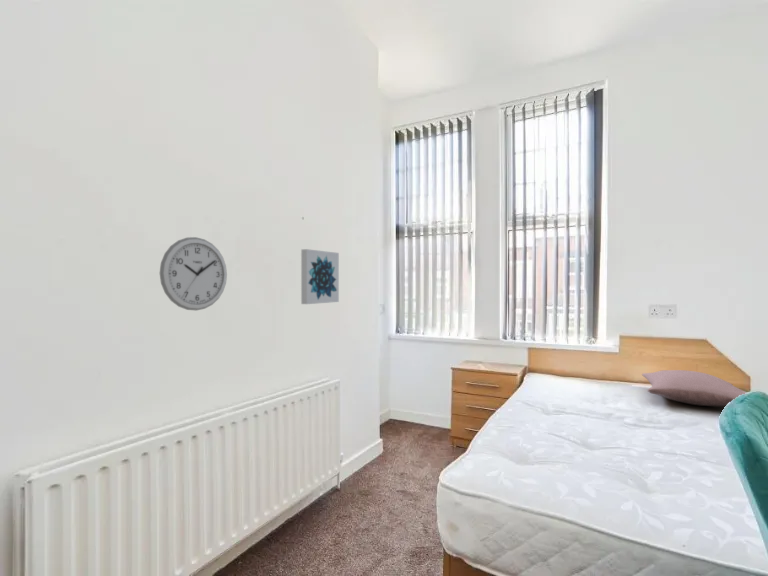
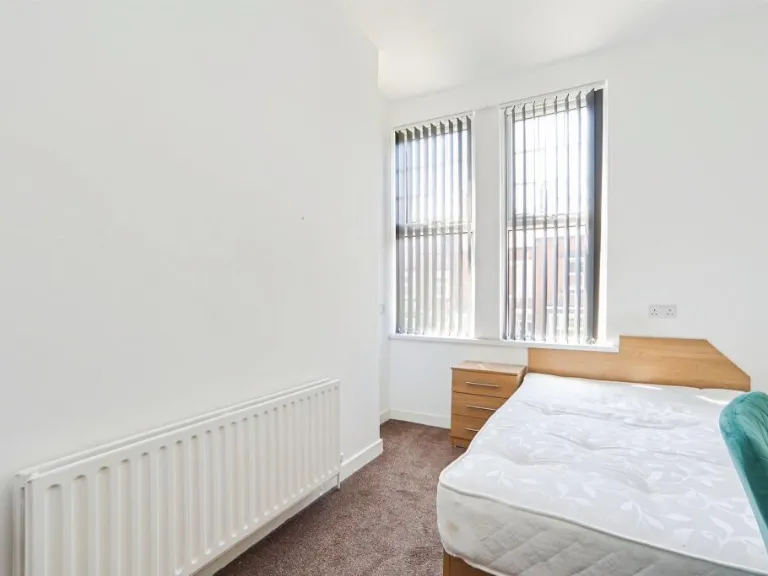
- pillow [641,369,747,407]
- wall clock [159,236,228,312]
- wall art [300,248,340,305]
